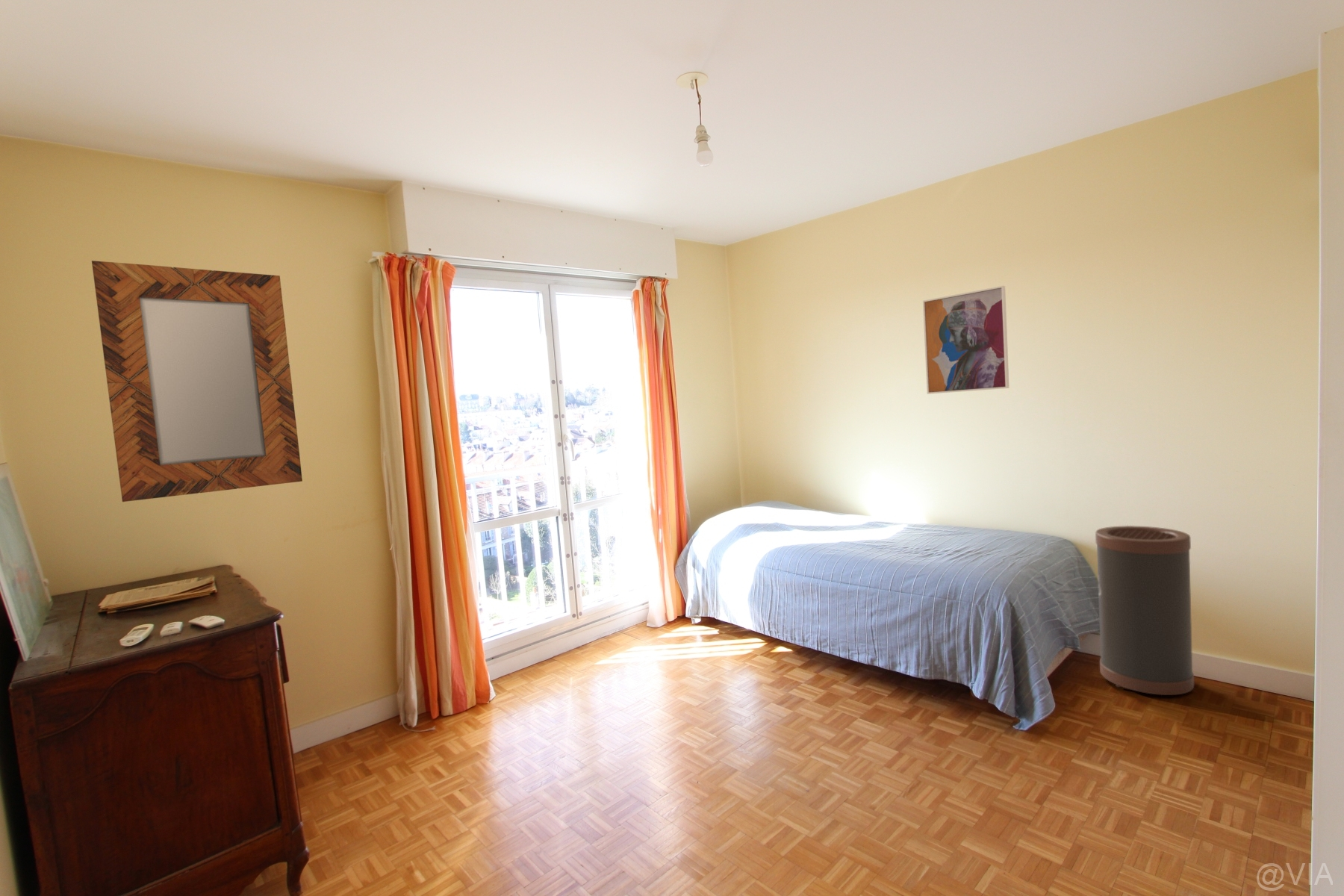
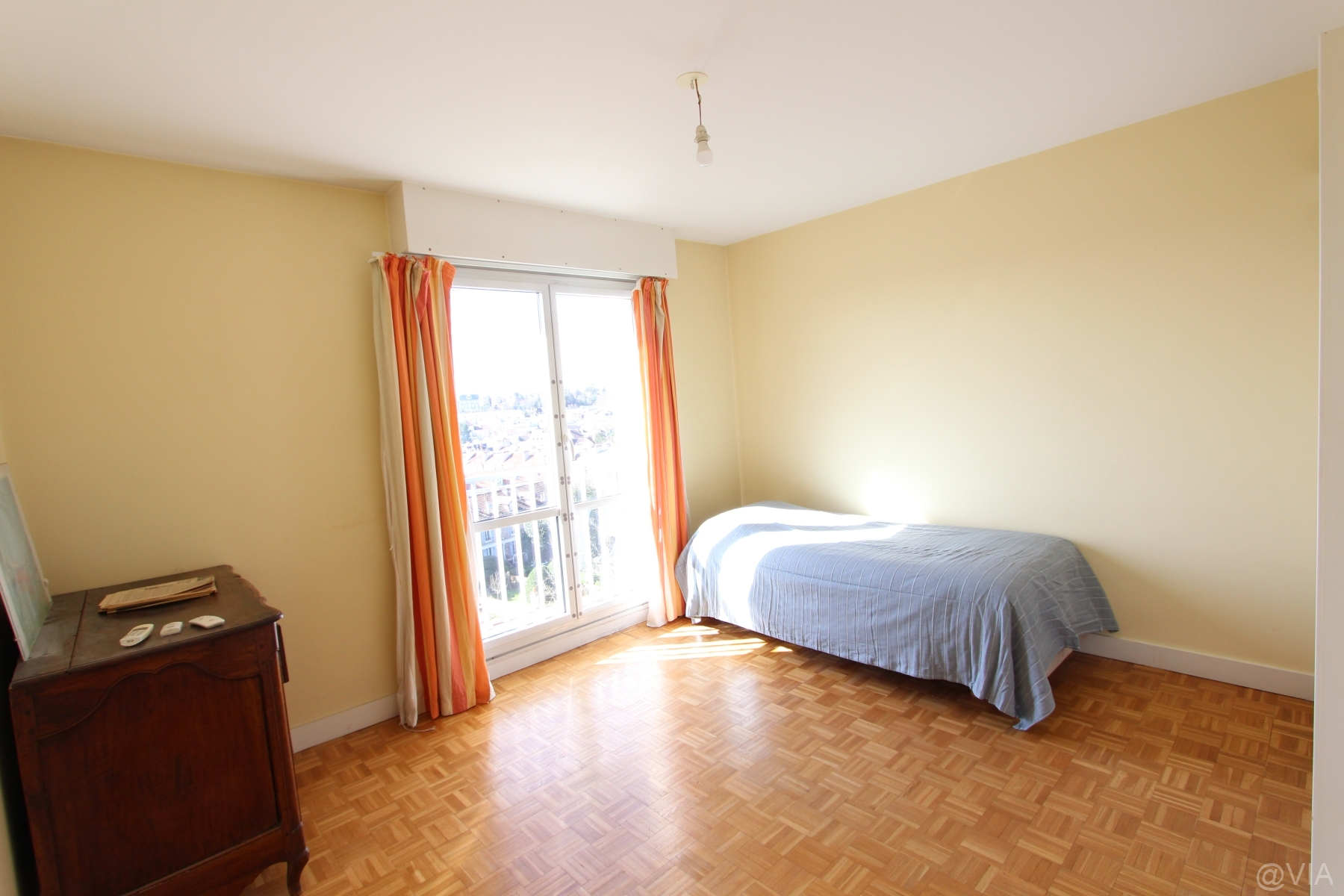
- home mirror [91,260,303,503]
- trash can [1095,525,1195,696]
- wall art [922,285,1010,395]
